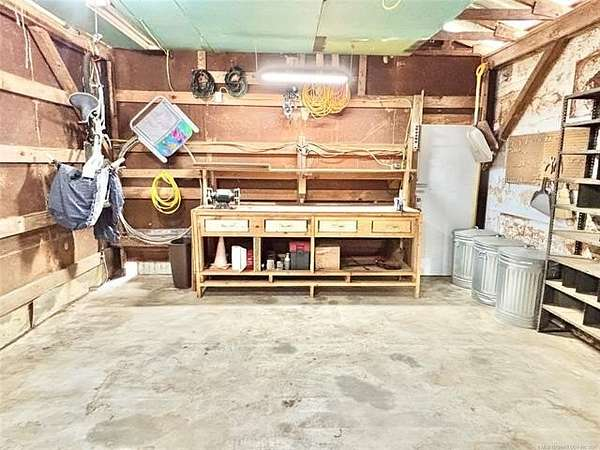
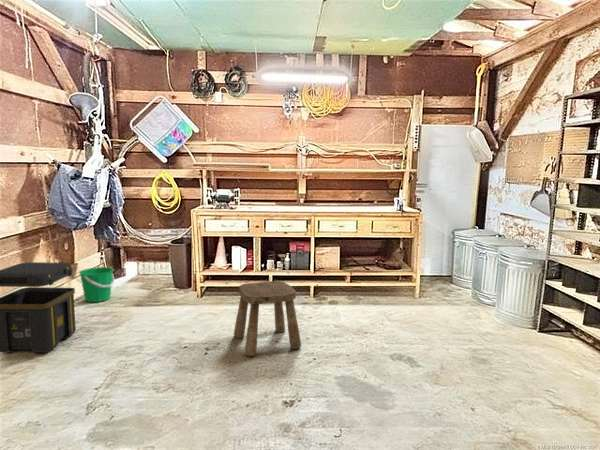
+ stool [233,280,302,357]
+ bucket [78,266,115,303]
+ toolbox [0,261,77,354]
